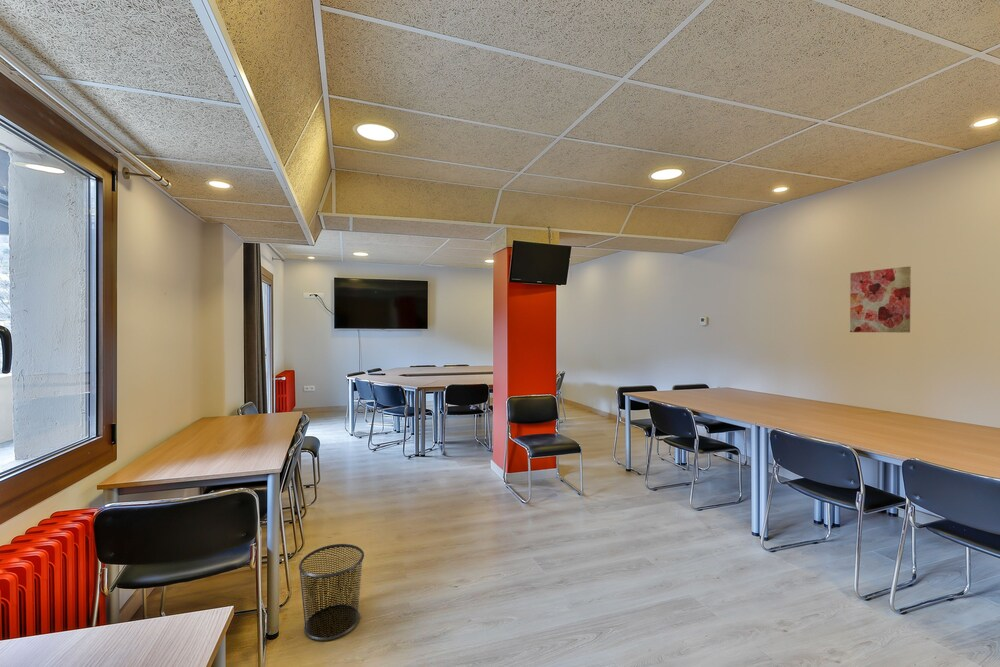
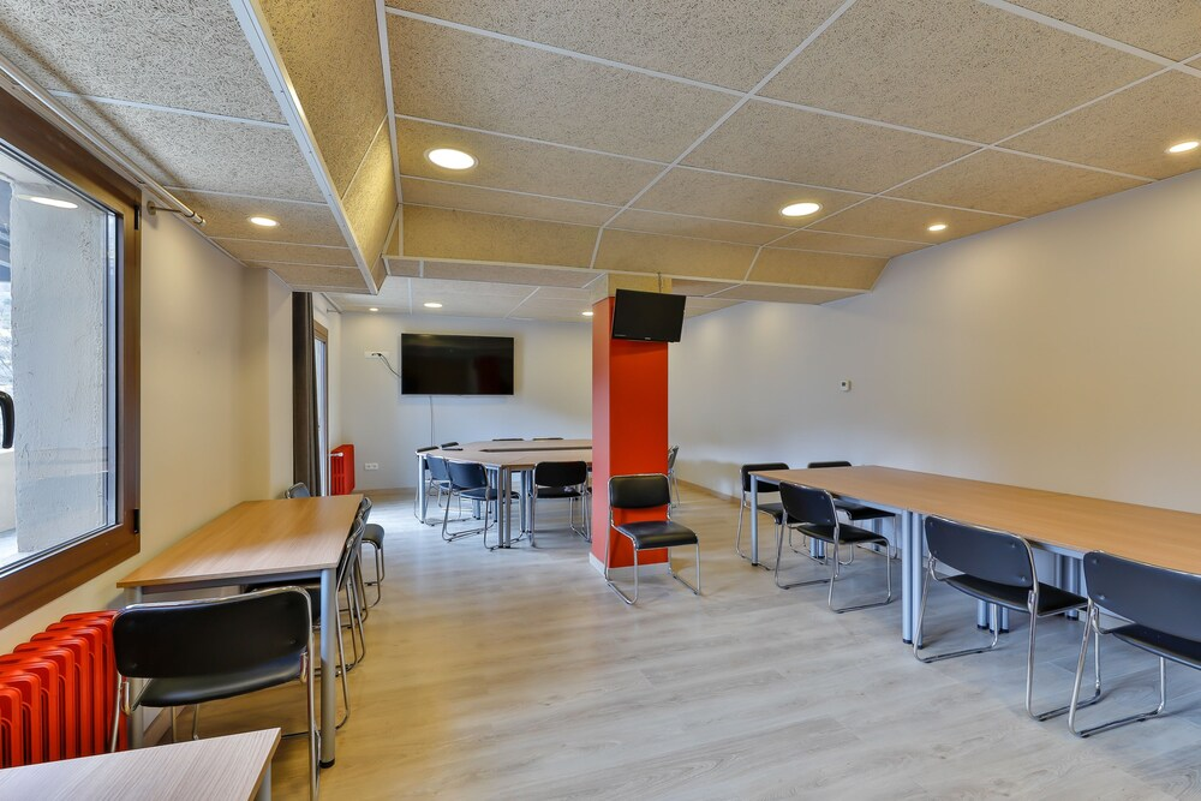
- wall art [849,265,912,333]
- waste bin [298,543,365,642]
